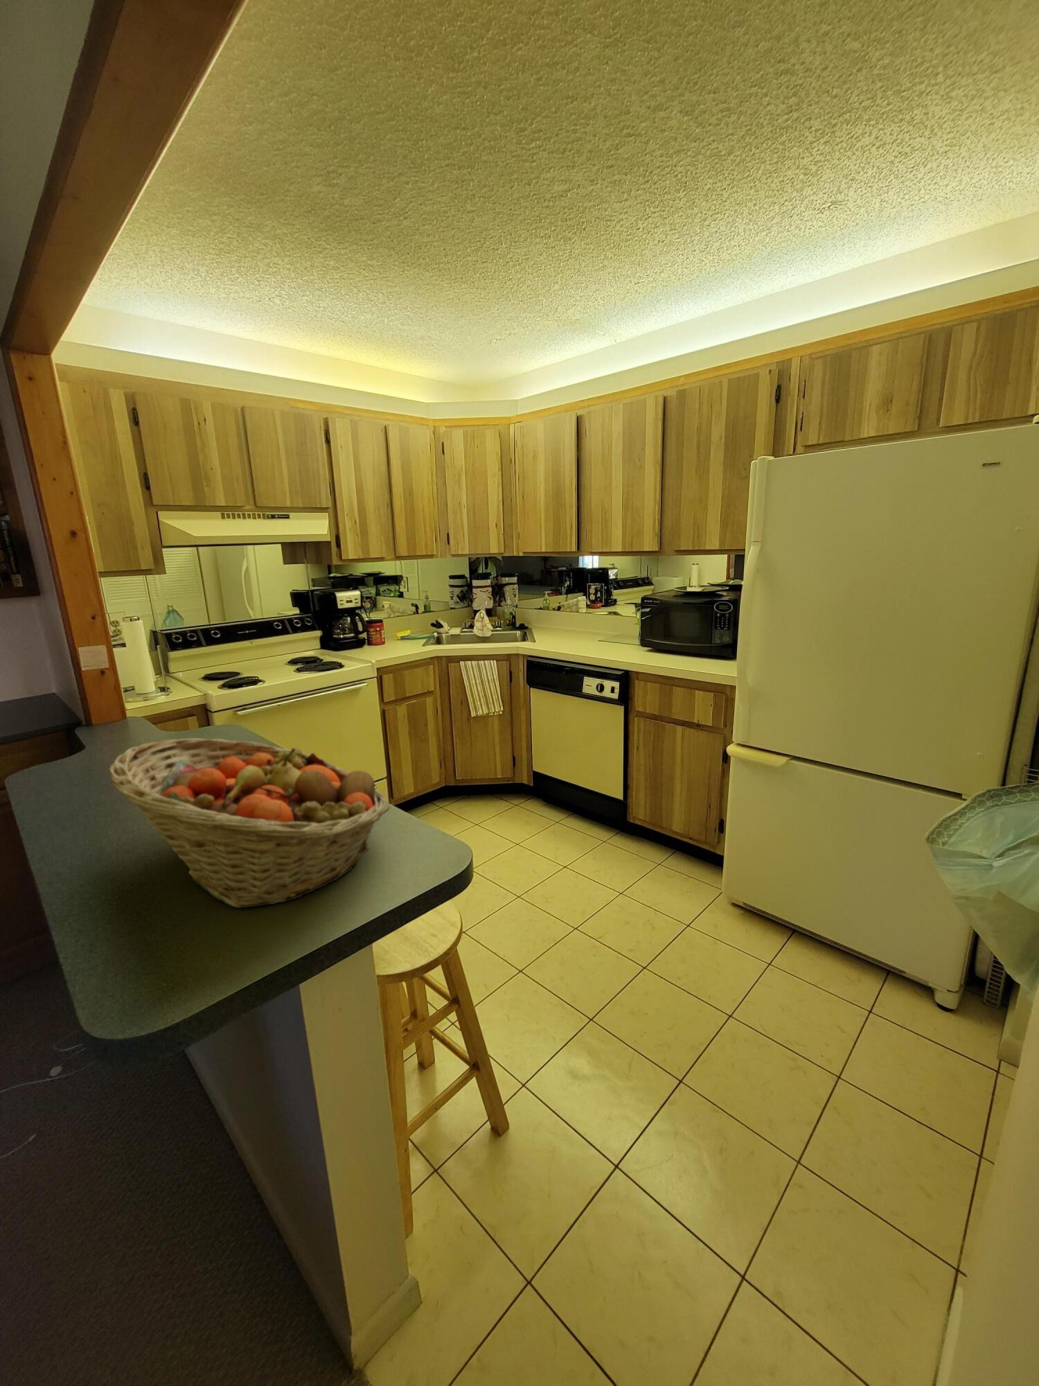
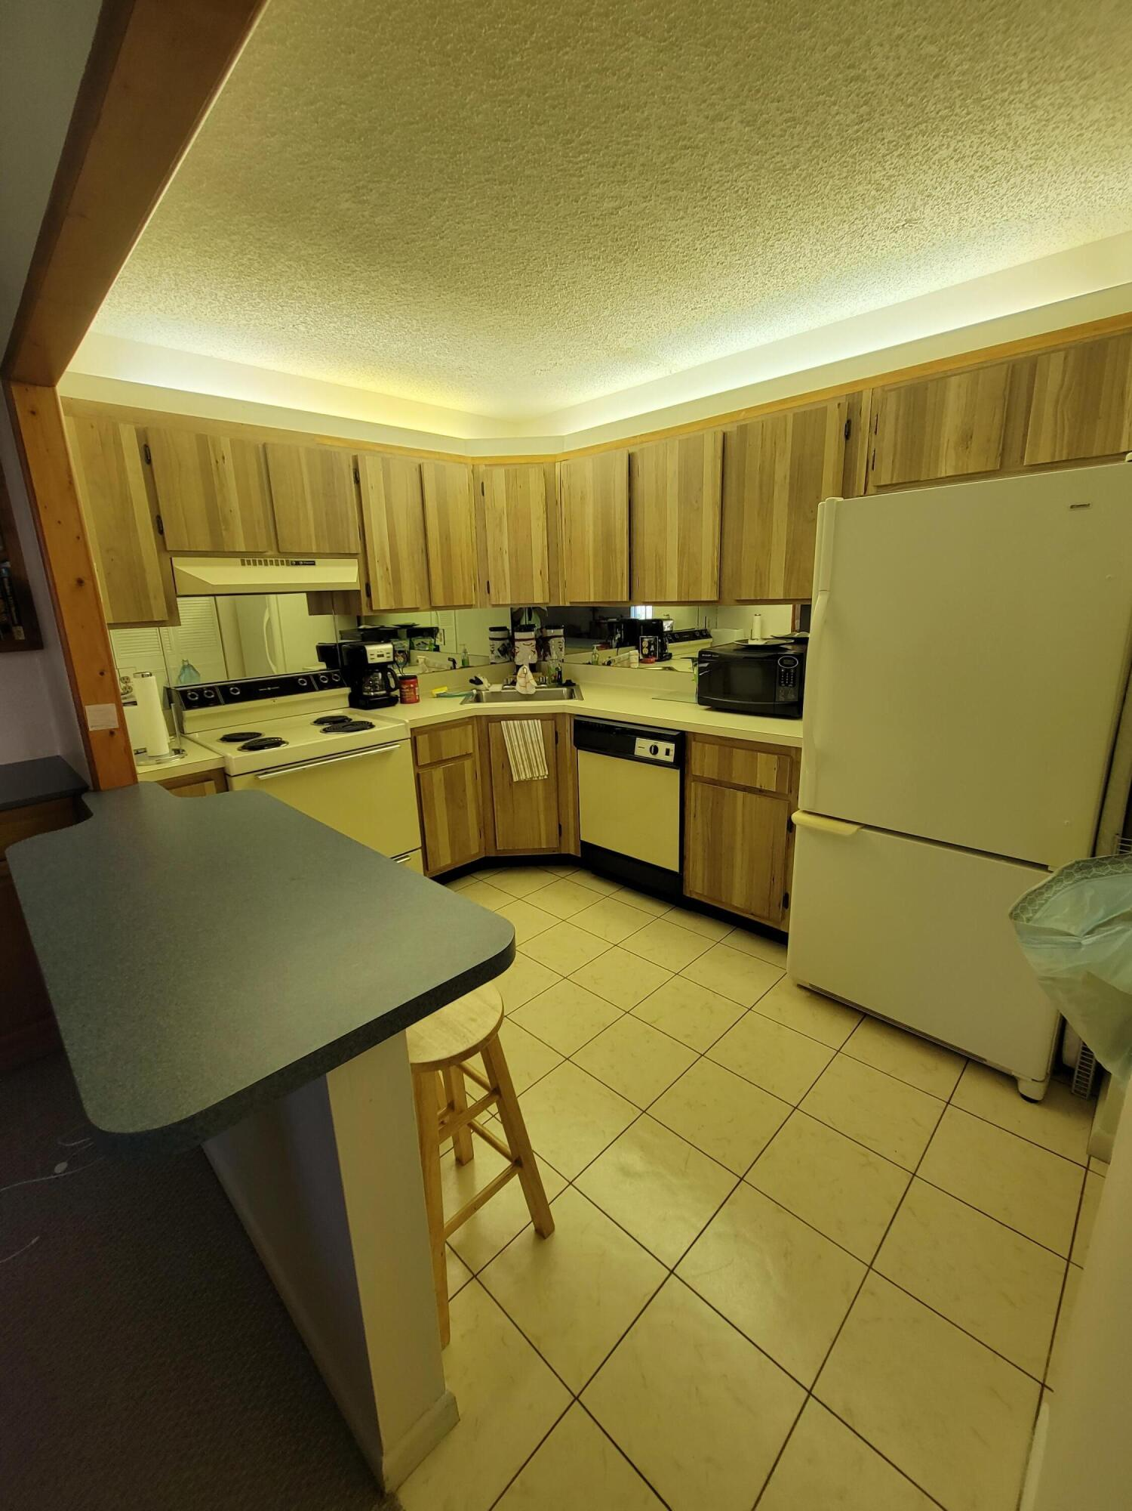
- fruit basket [107,738,391,908]
